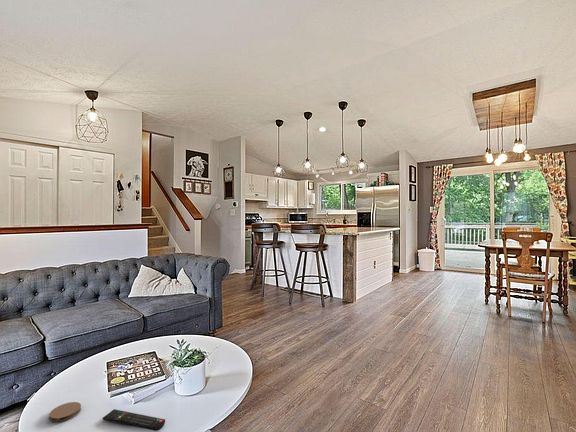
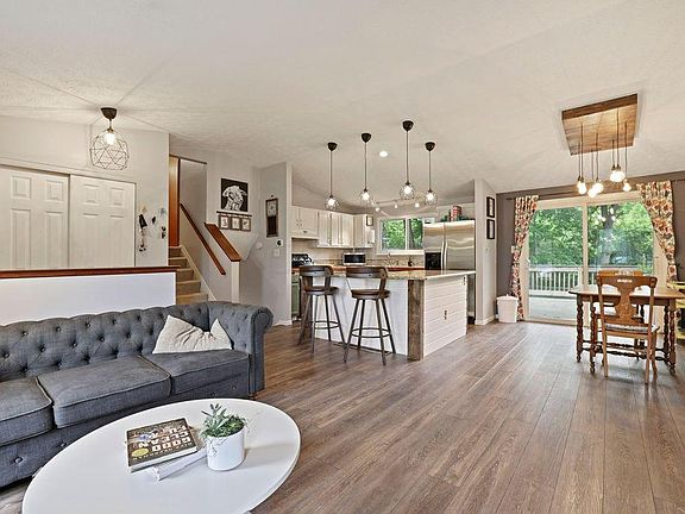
- coaster [48,401,82,423]
- remote control [102,408,166,432]
